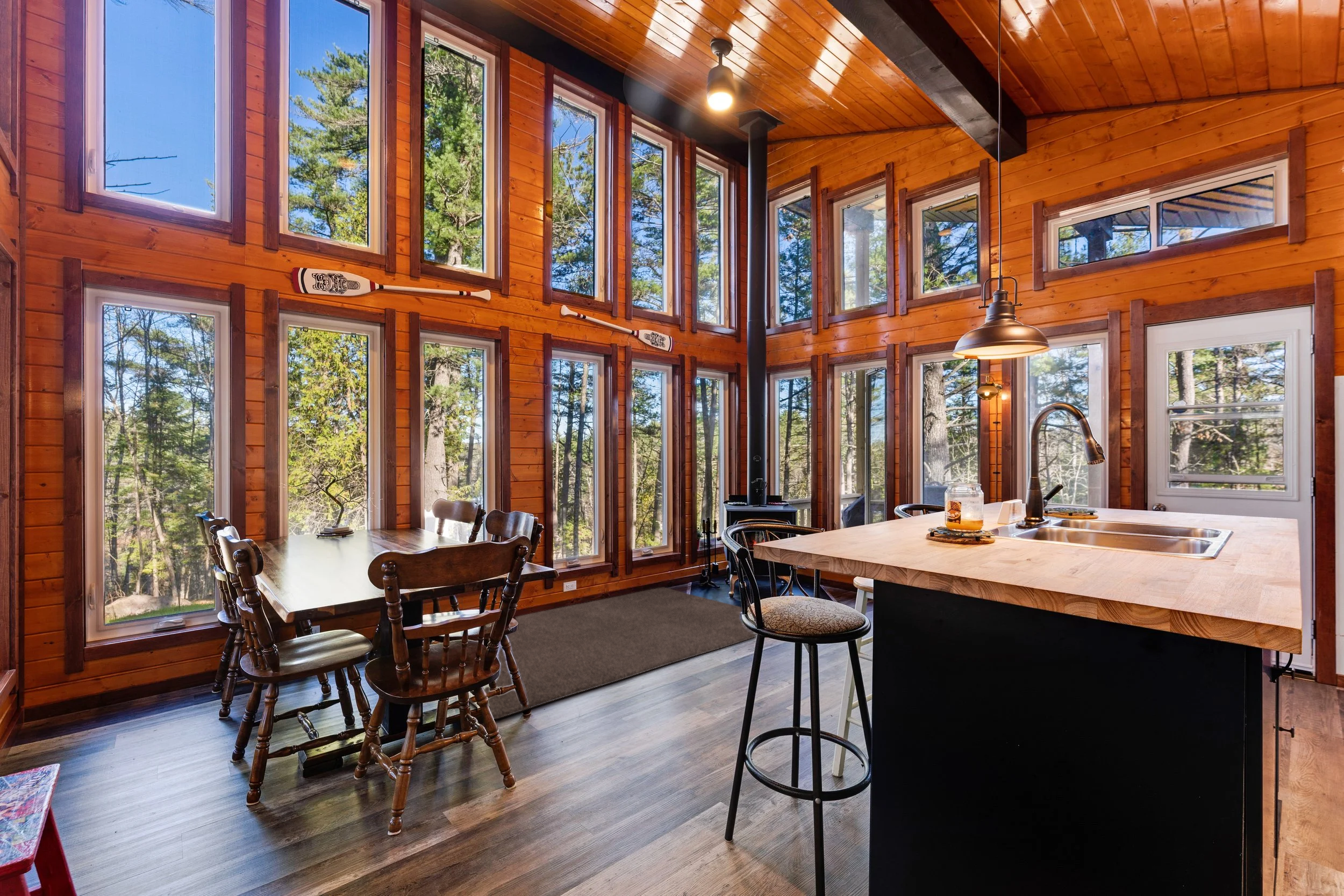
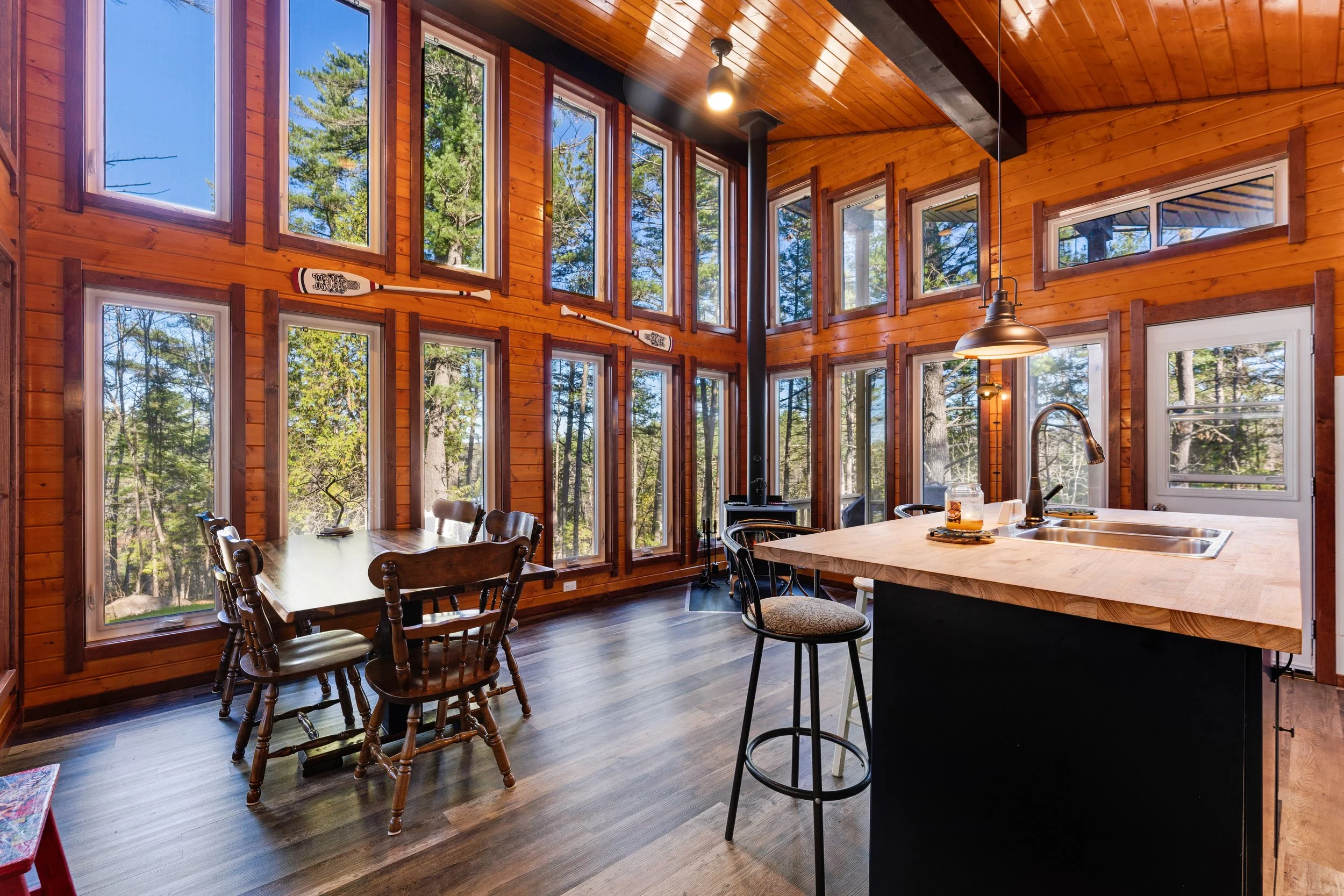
- rug [468,586,756,720]
